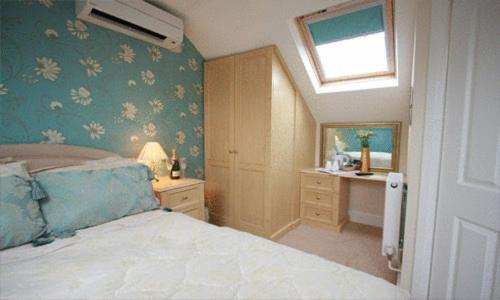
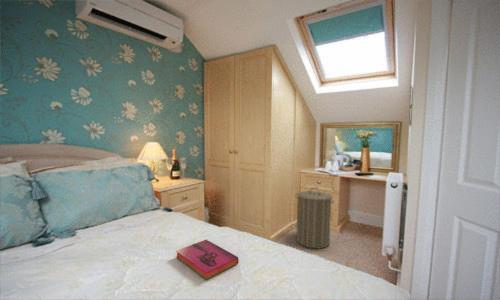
+ hardback book [175,239,239,281]
+ laundry hamper [294,186,335,250]
